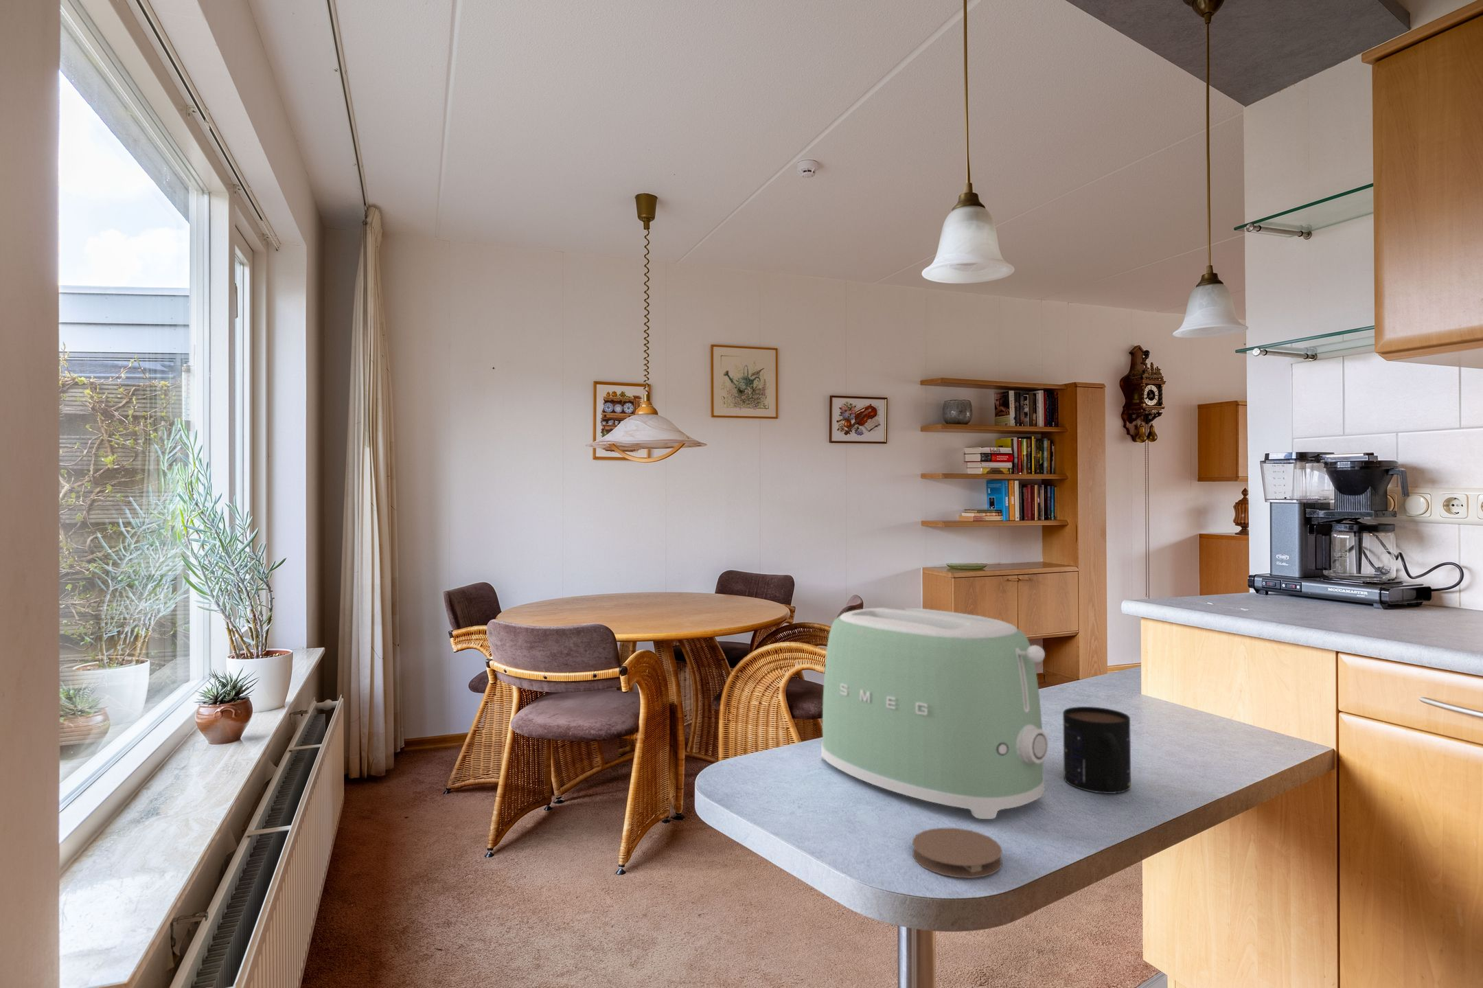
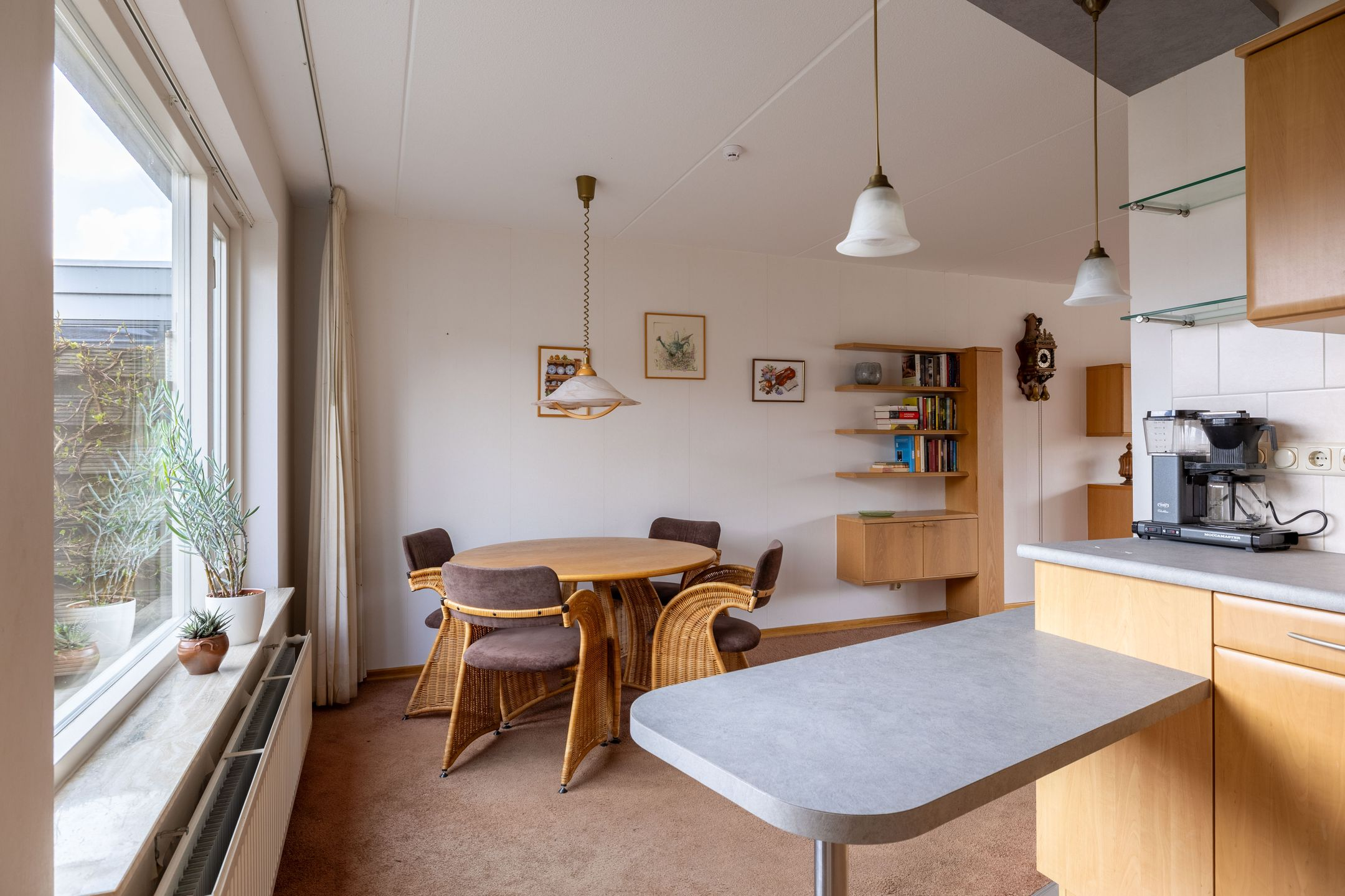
- coaster [912,827,1003,879]
- toaster [820,606,1049,819]
- mug [1062,706,1131,794]
